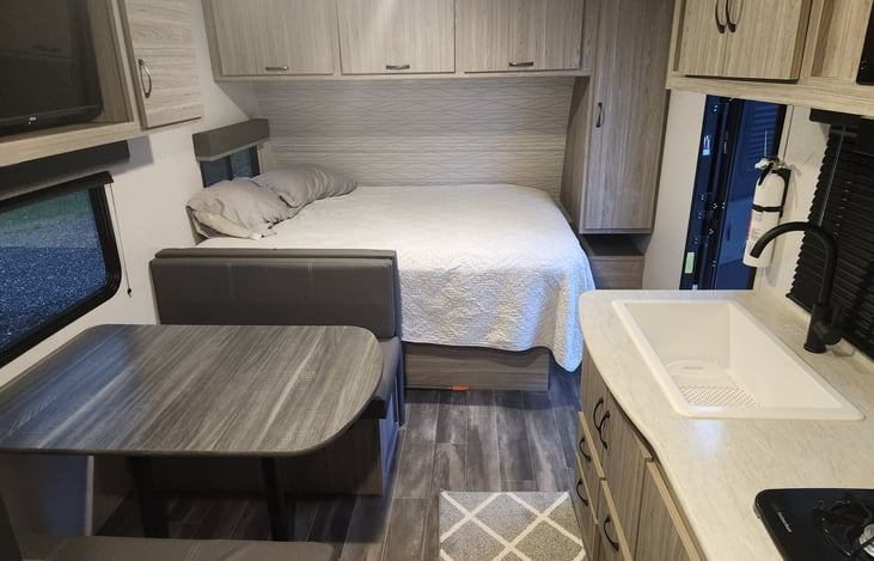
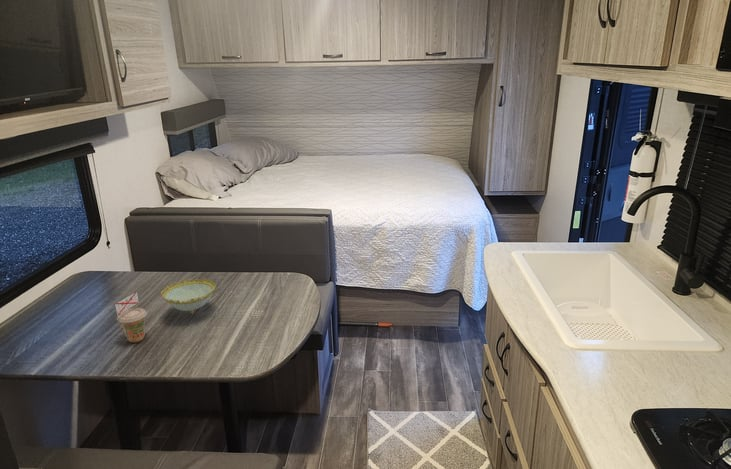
+ beverage cup [114,290,148,344]
+ decorative bowl [160,277,216,315]
